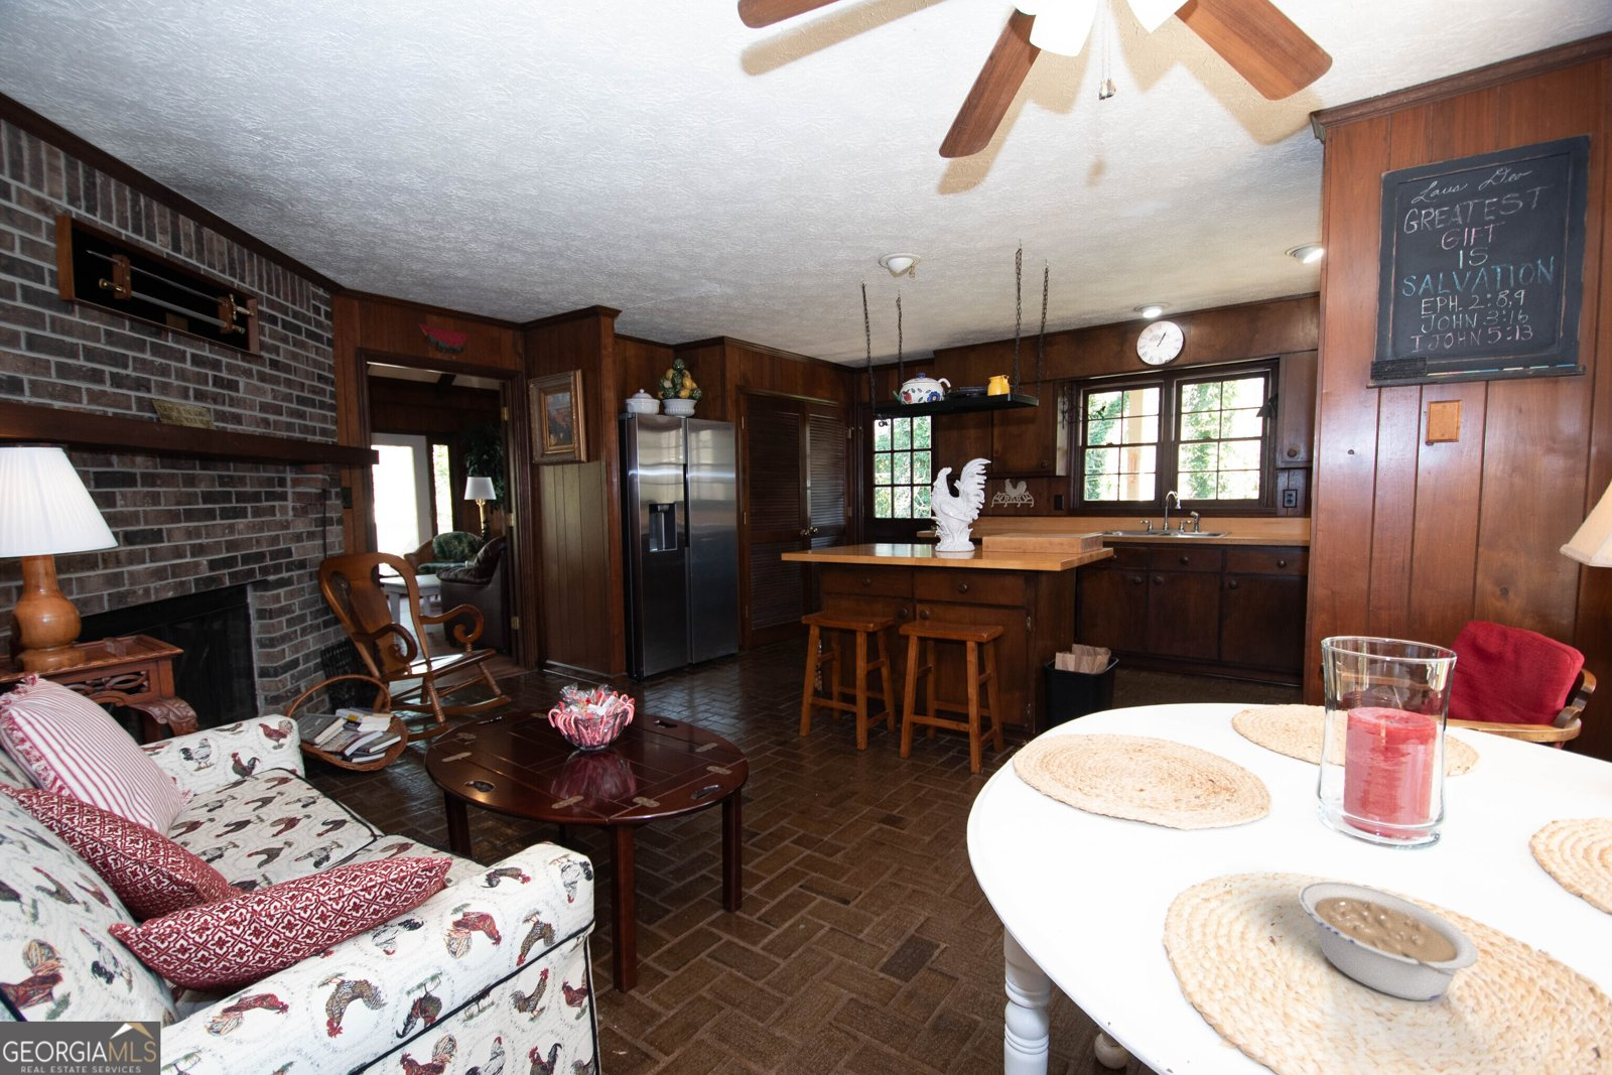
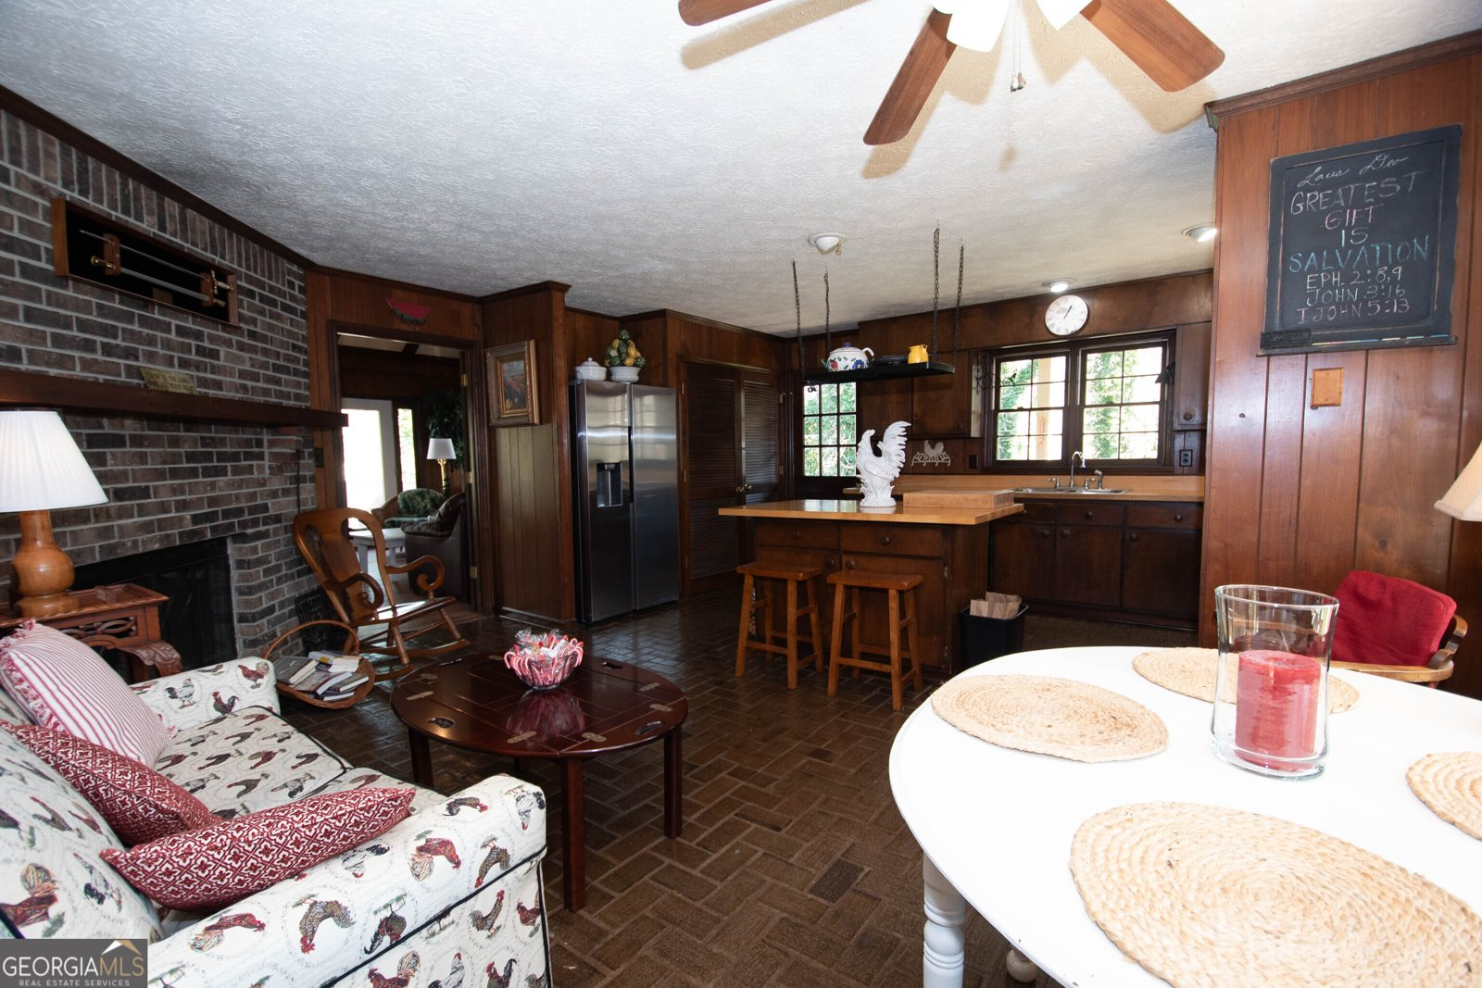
- legume [1297,881,1479,1002]
